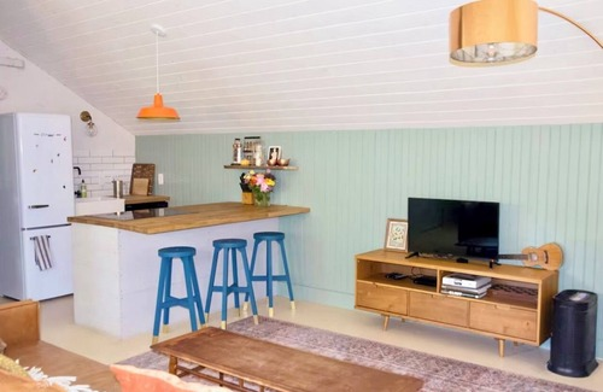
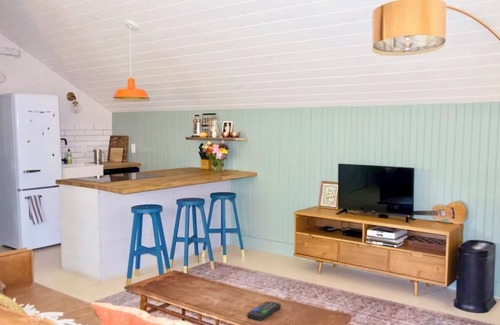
+ remote control [246,300,282,322]
